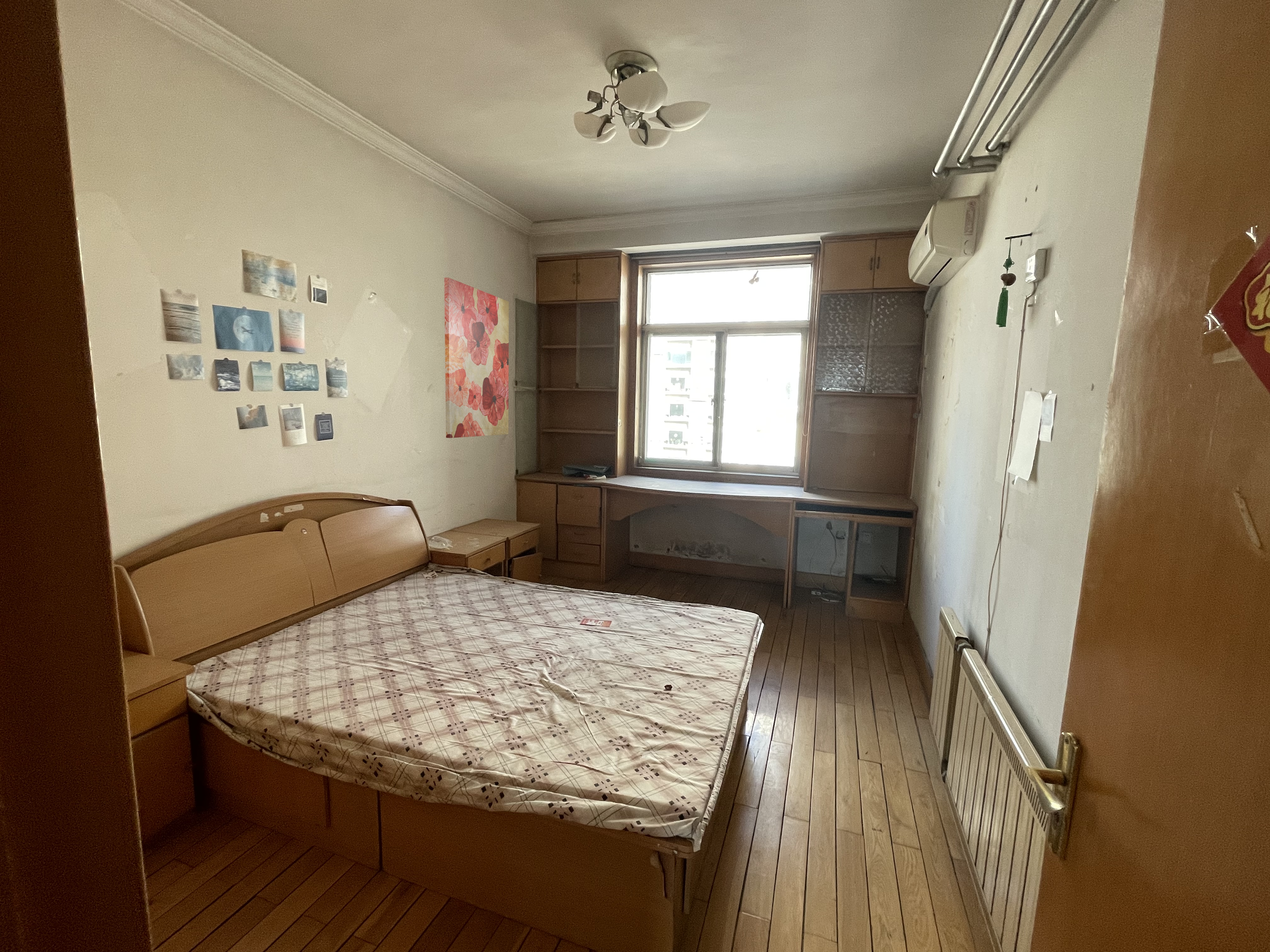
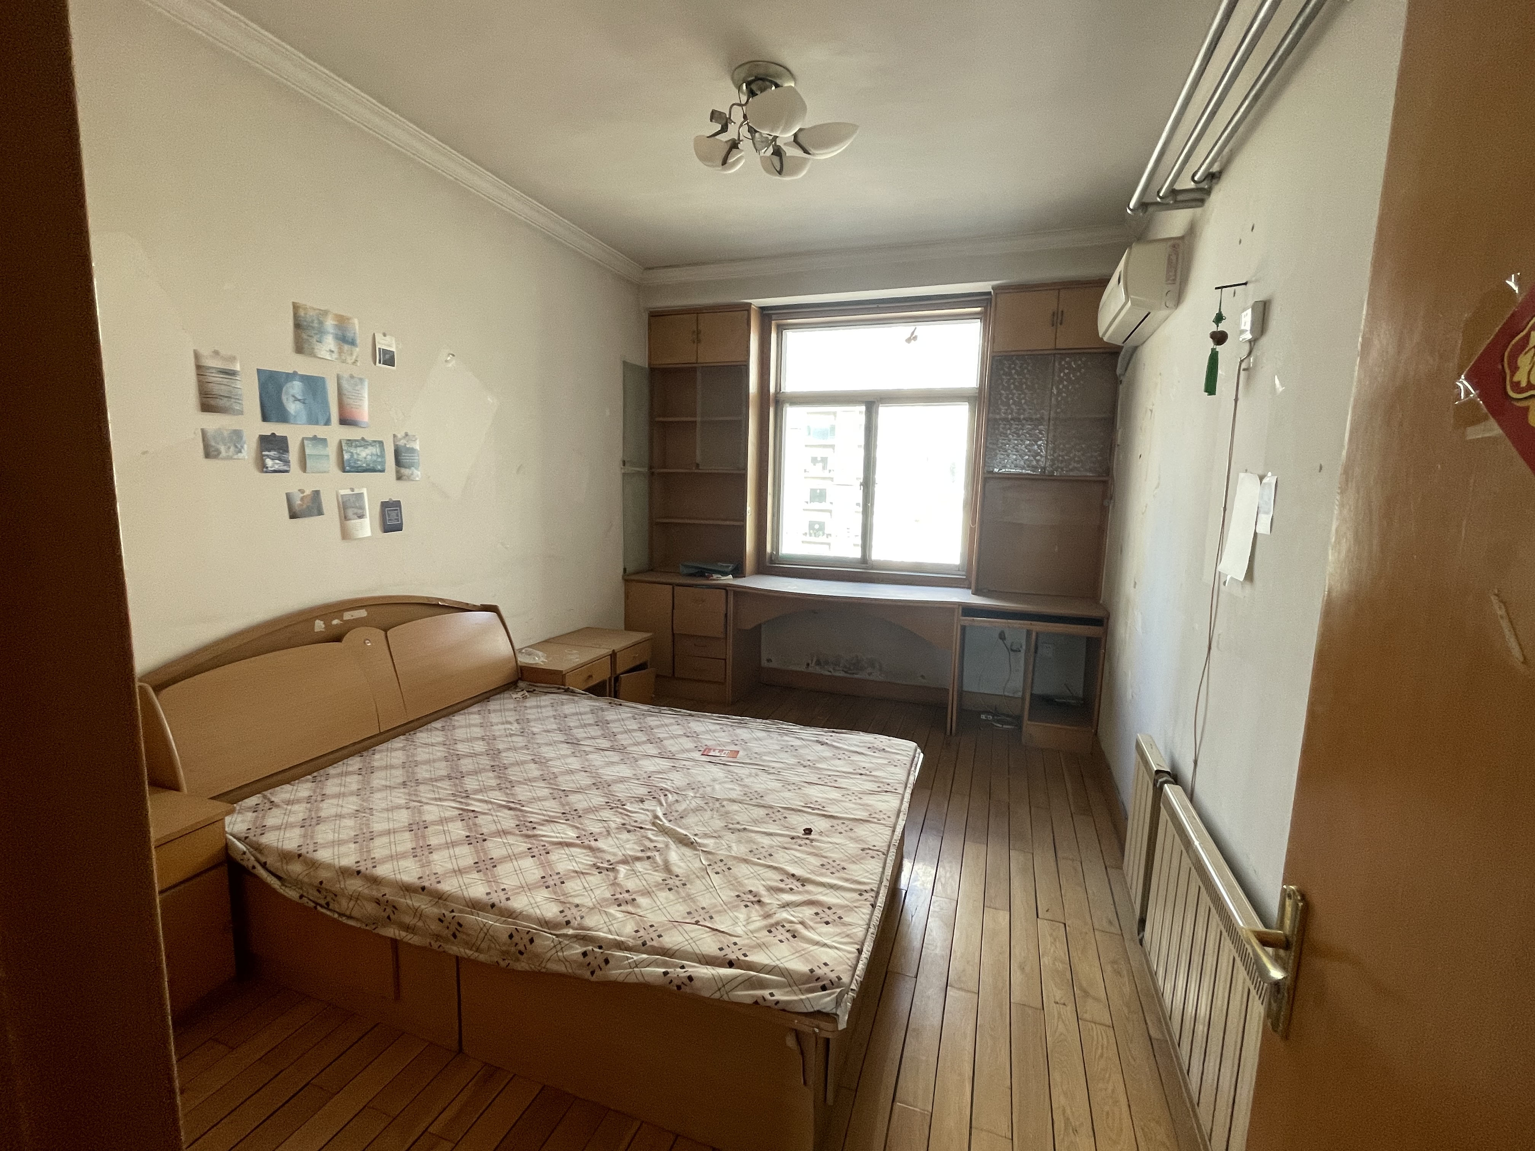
- wall art [444,277,509,438]
